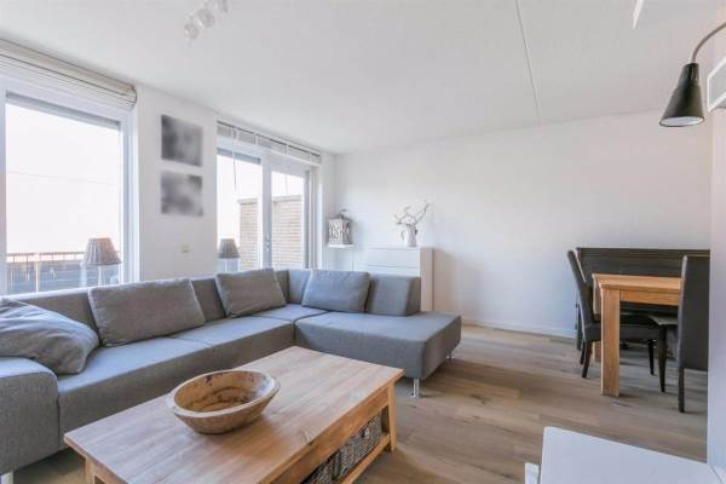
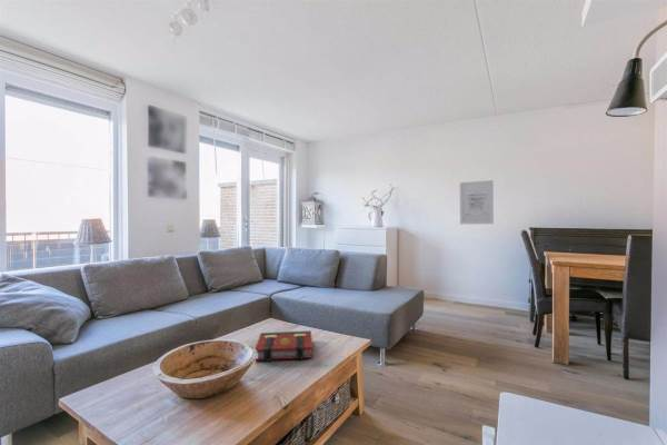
+ book [253,329,313,363]
+ wall art [459,179,495,225]
